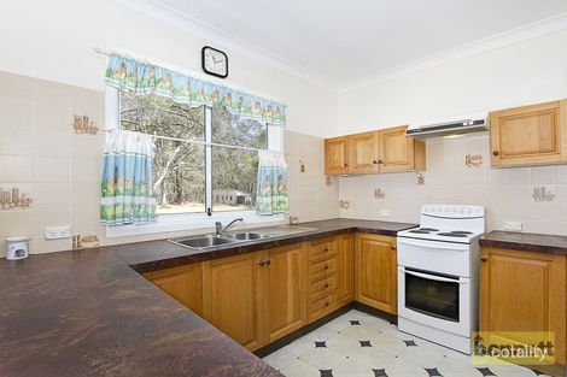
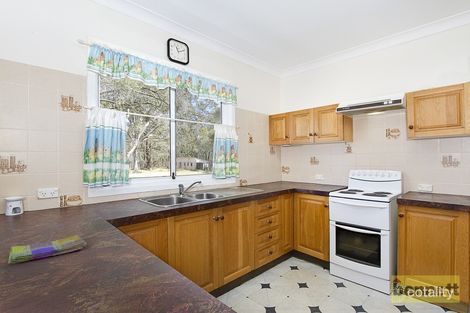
+ dish towel [7,234,88,265]
